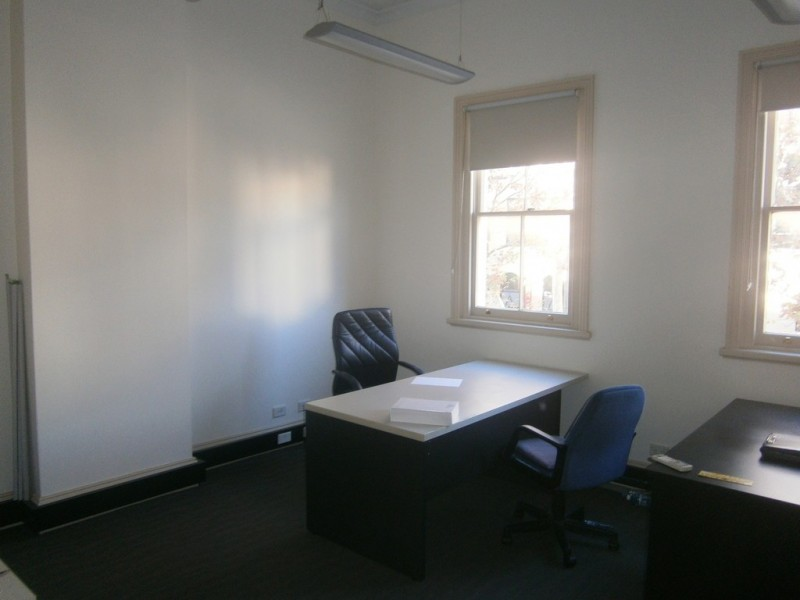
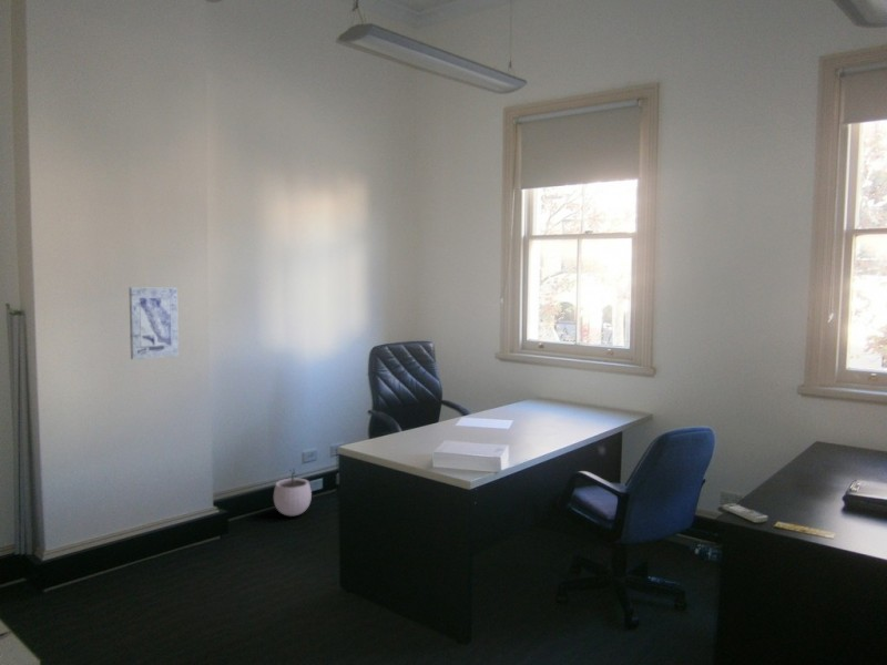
+ plant pot [273,469,313,518]
+ wall art [128,286,180,360]
